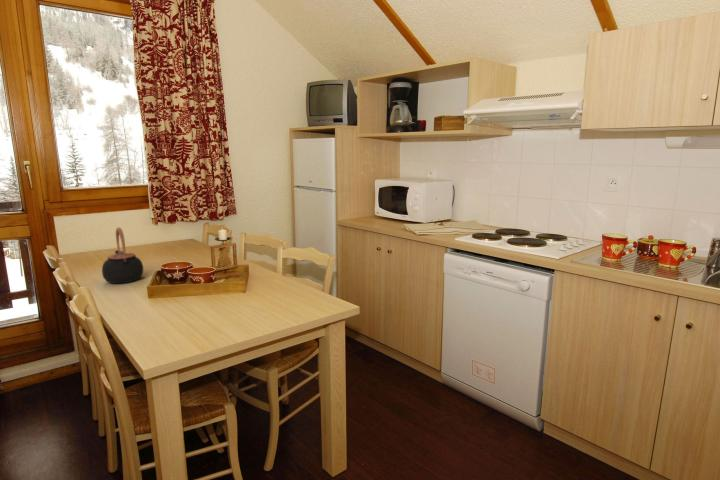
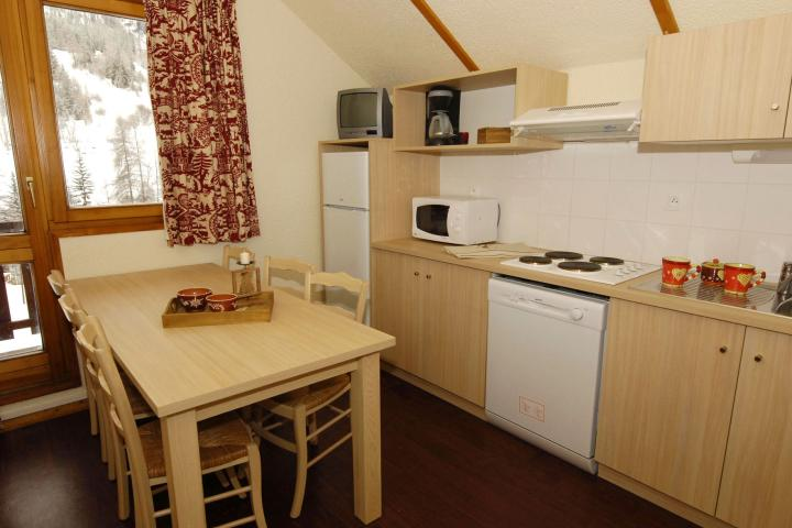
- teapot [101,226,144,285]
